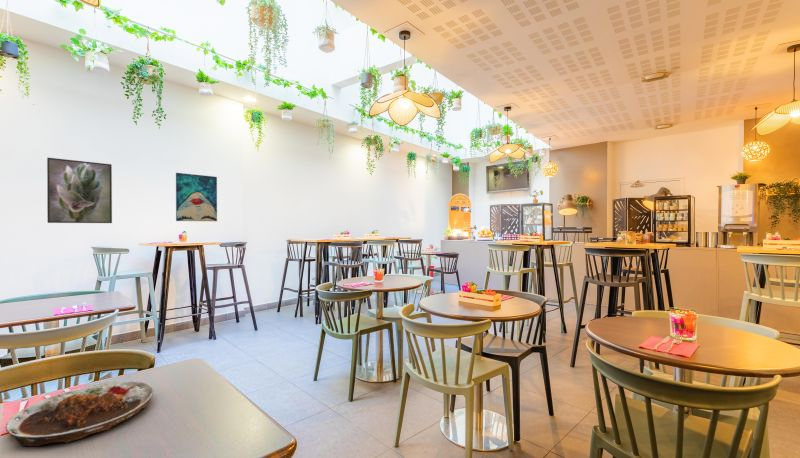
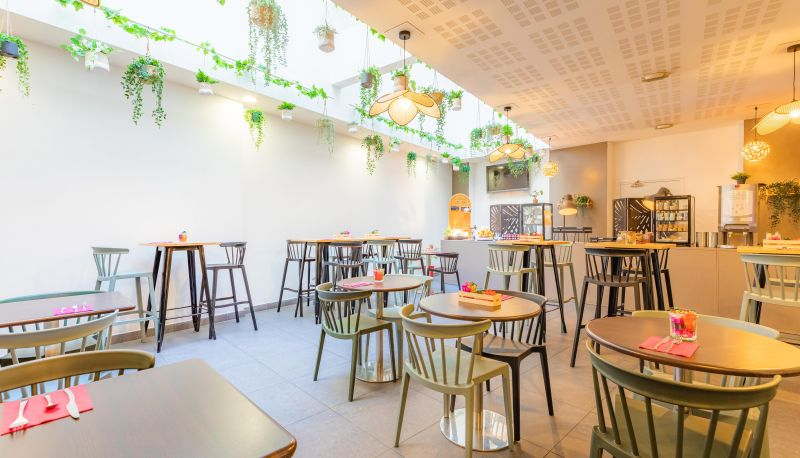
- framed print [46,157,113,224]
- wall art [175,172,218,222]
- plate [4,381,155,447]
